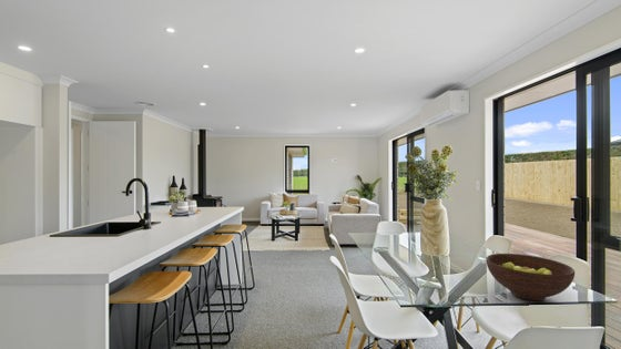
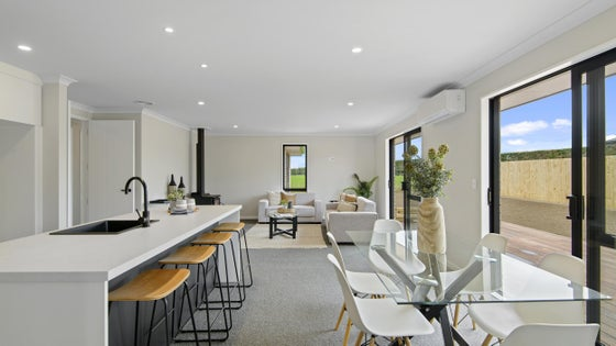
- fruit bowl [485,253,576,301]
